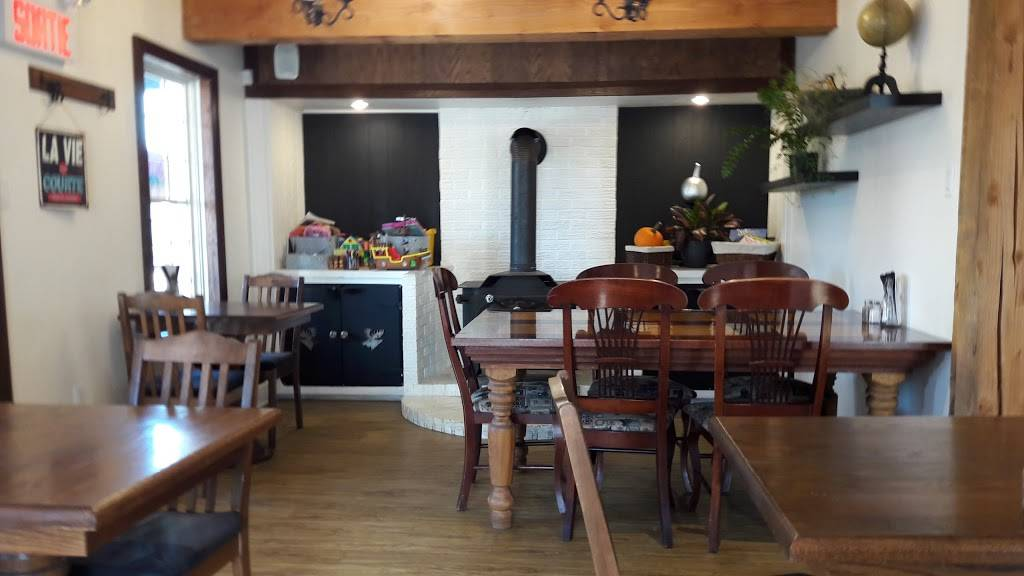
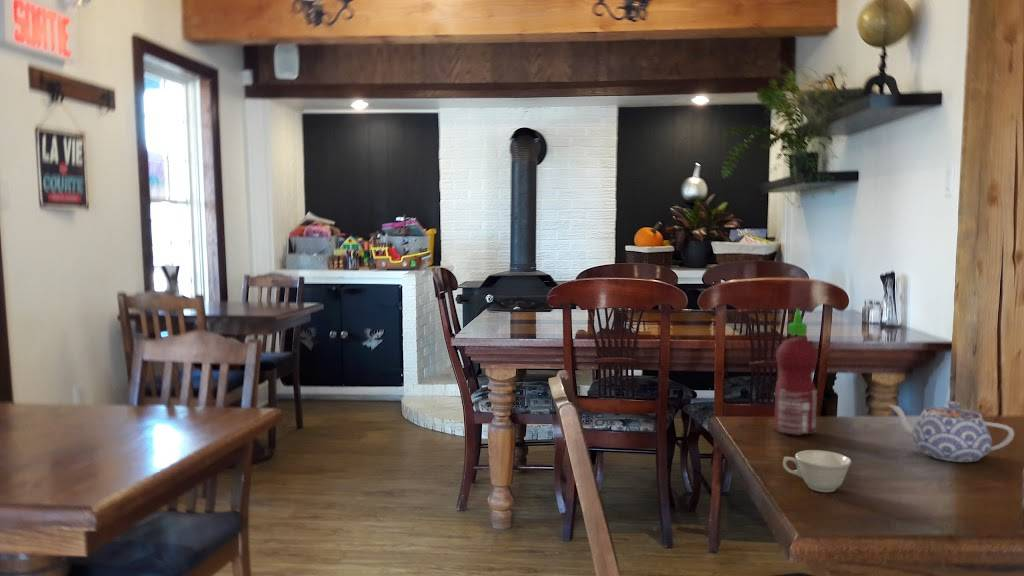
+ teacup [782,449,852,493]
+ teapot [887,400,1016,463]
+ hot sauce [774,308,819,435]
